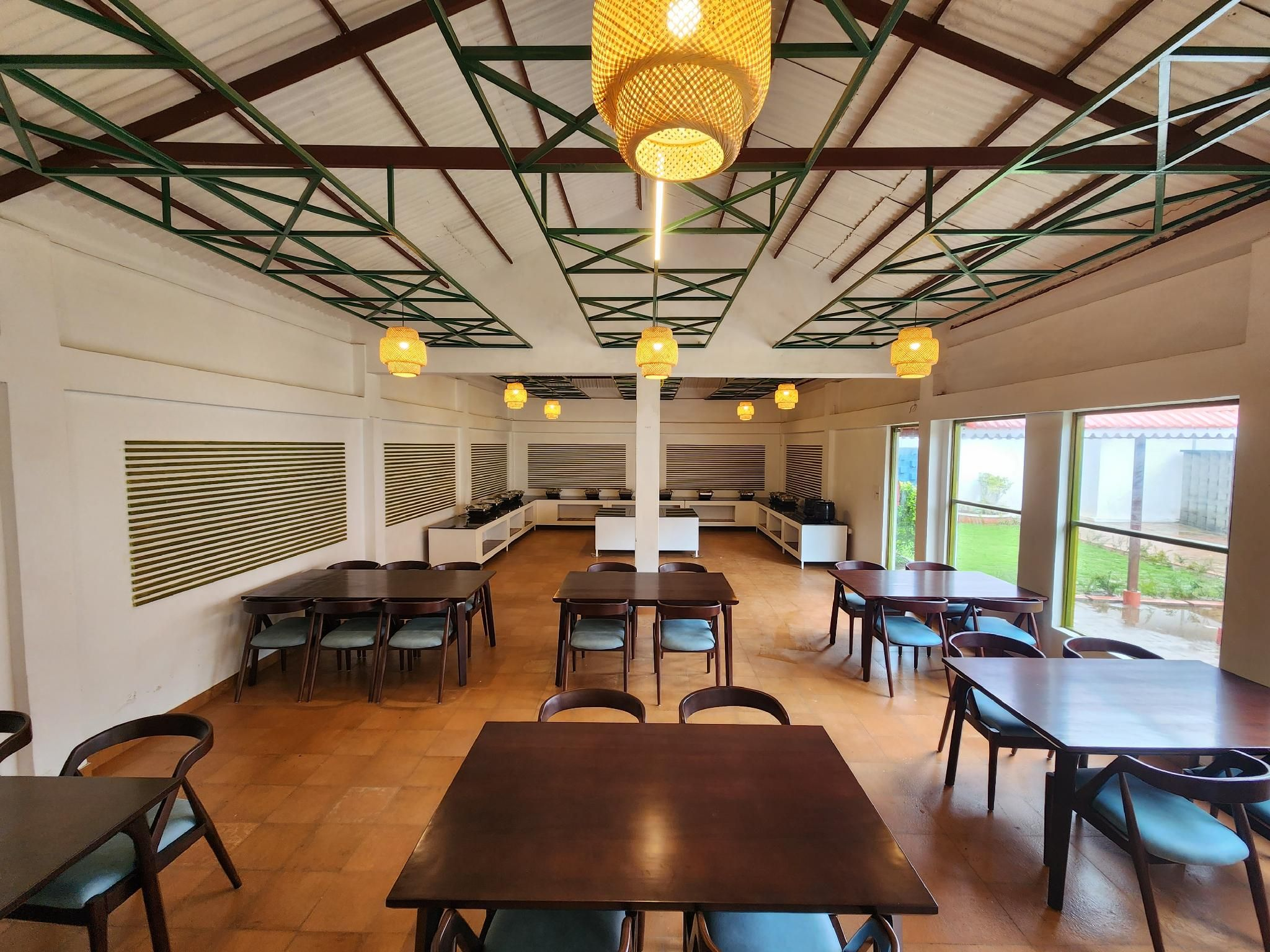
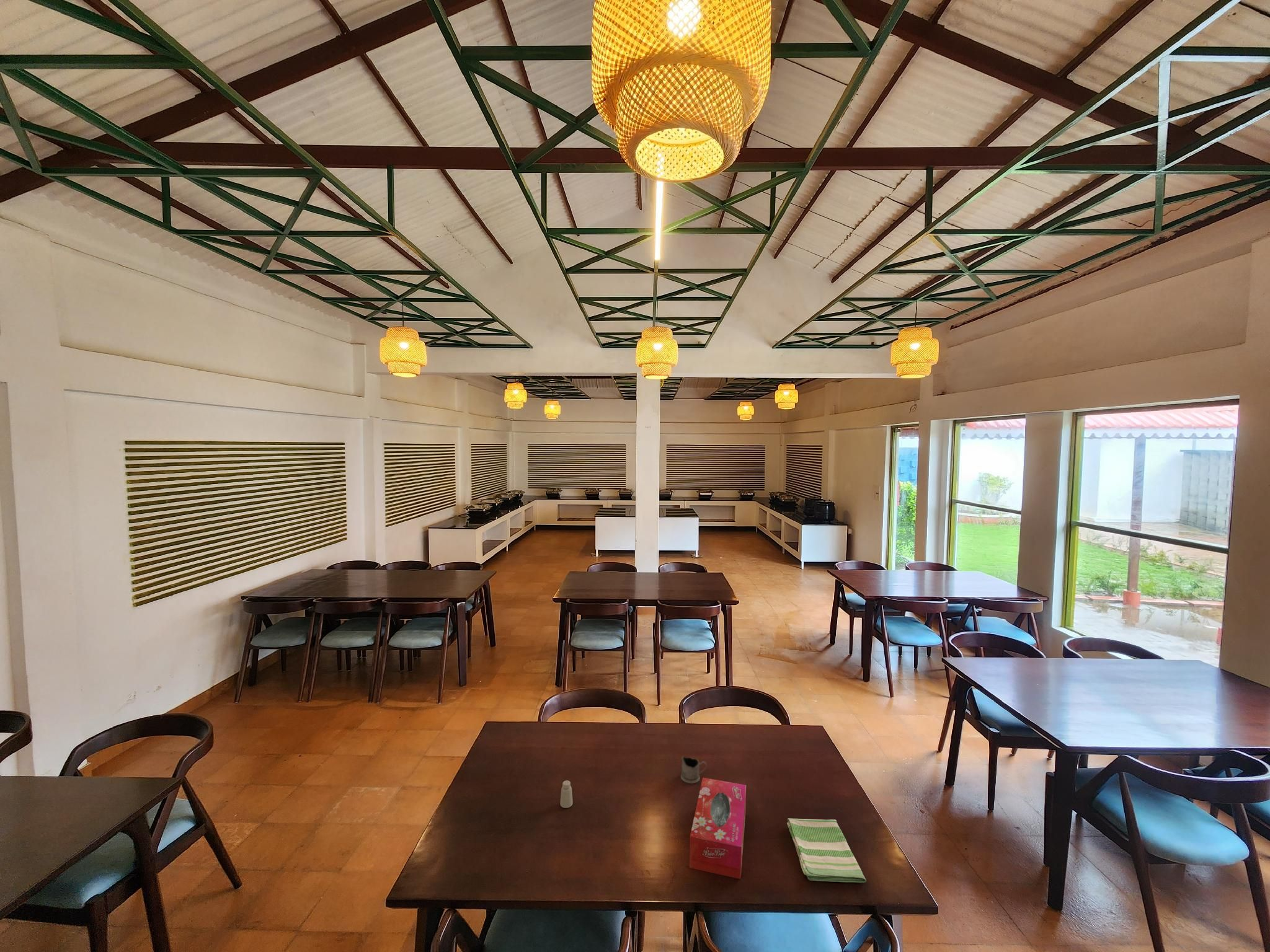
+ tissue box [689,777,747,879]
+ tea glass holder [680,756,708,784]
+ saltshaker [560,780,574,809]
+ dish towel [786,818,867,883]
